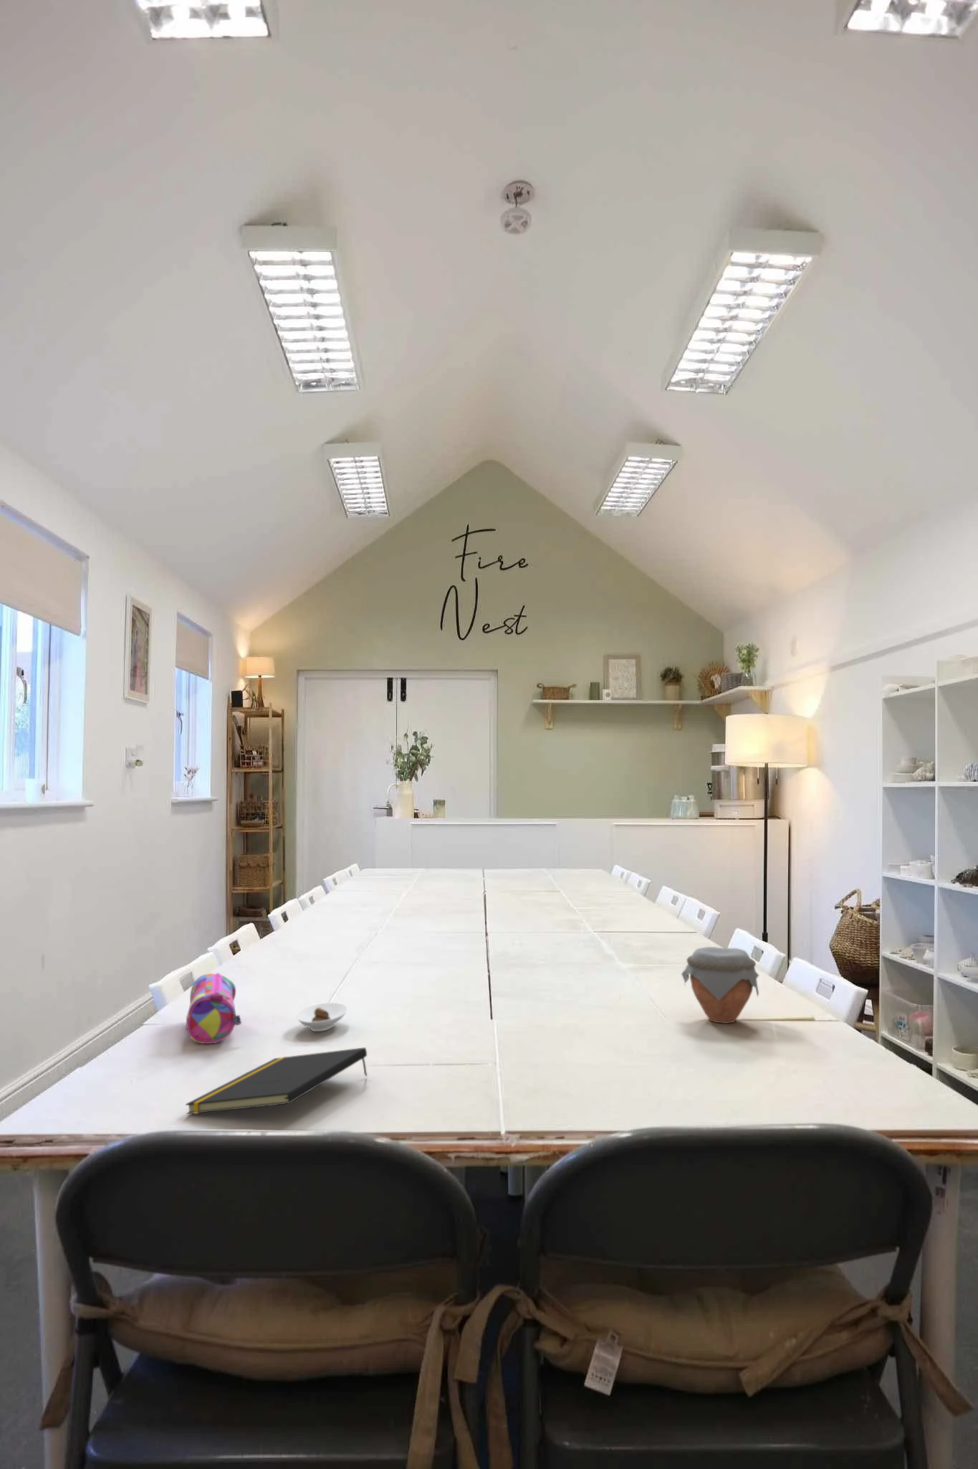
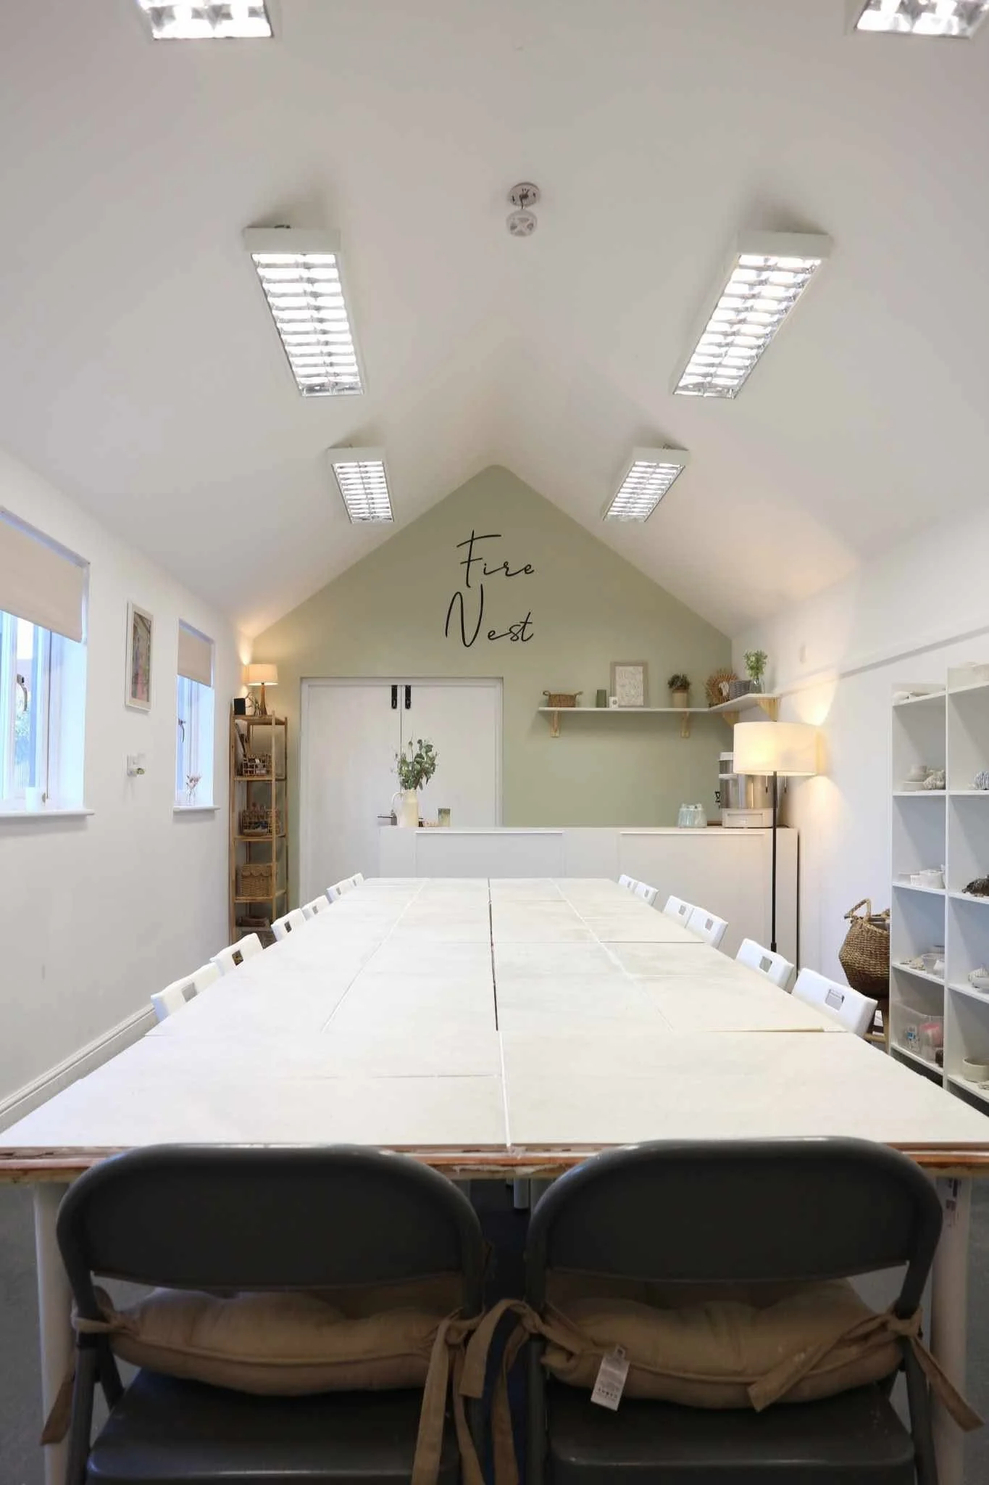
- notepad [184,1046,368,1115]
- jar [681,946,760,1024]
- pencil case [186,972,242,1044]
- saucer [295,1002,348,1032]
